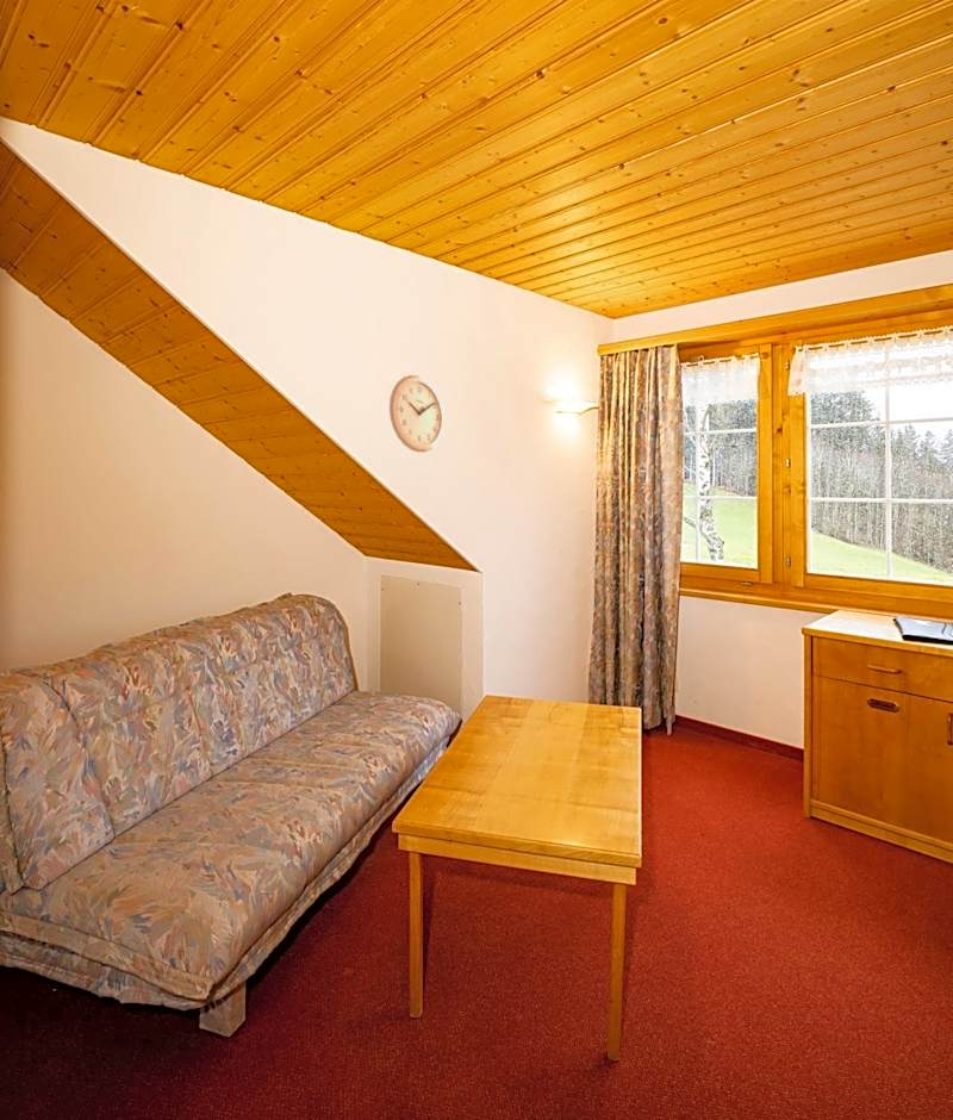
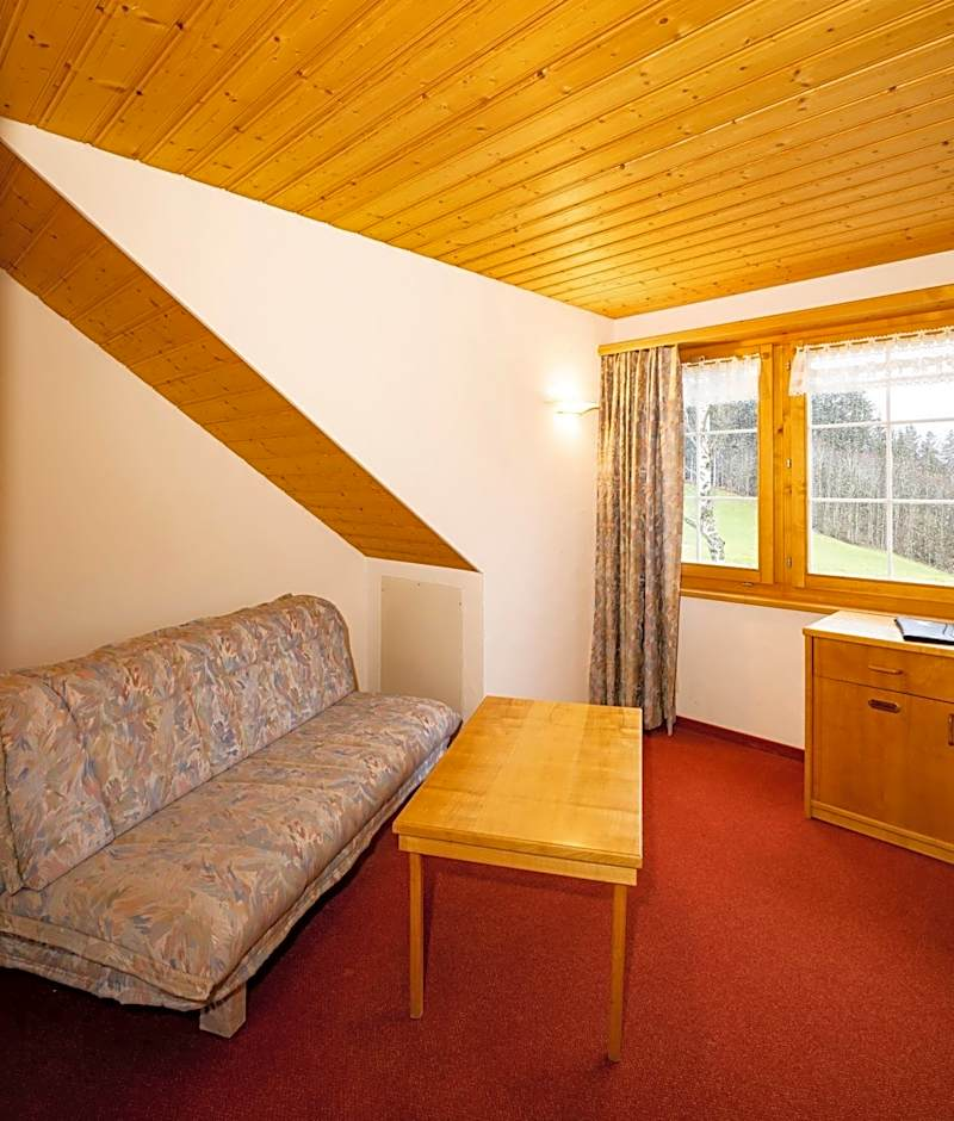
- wall clock [388,374,446,453]
